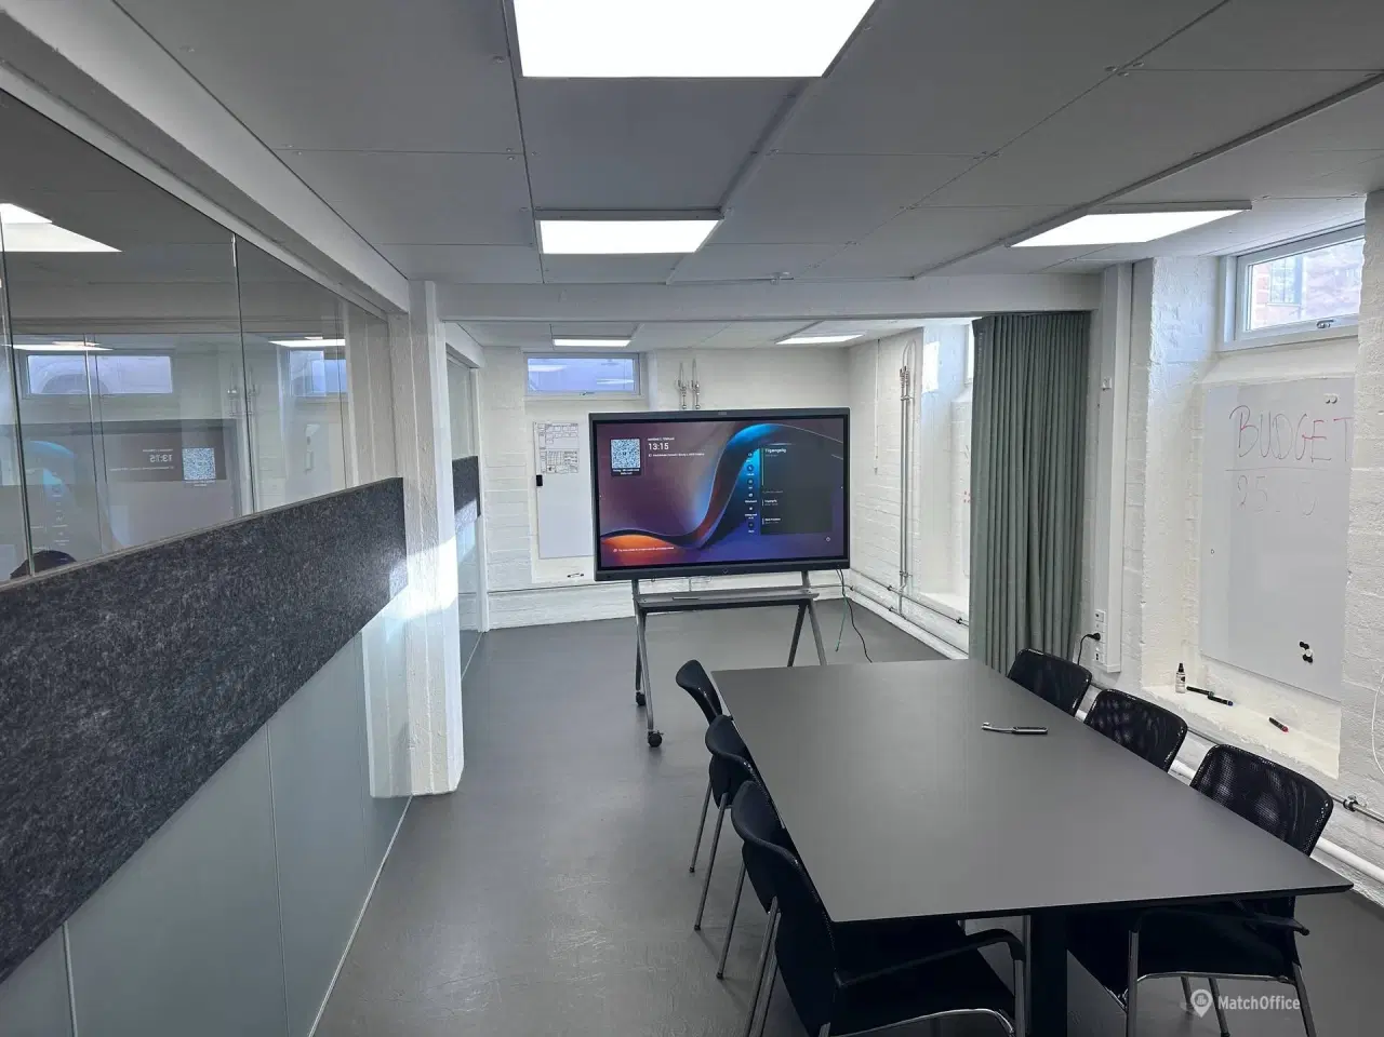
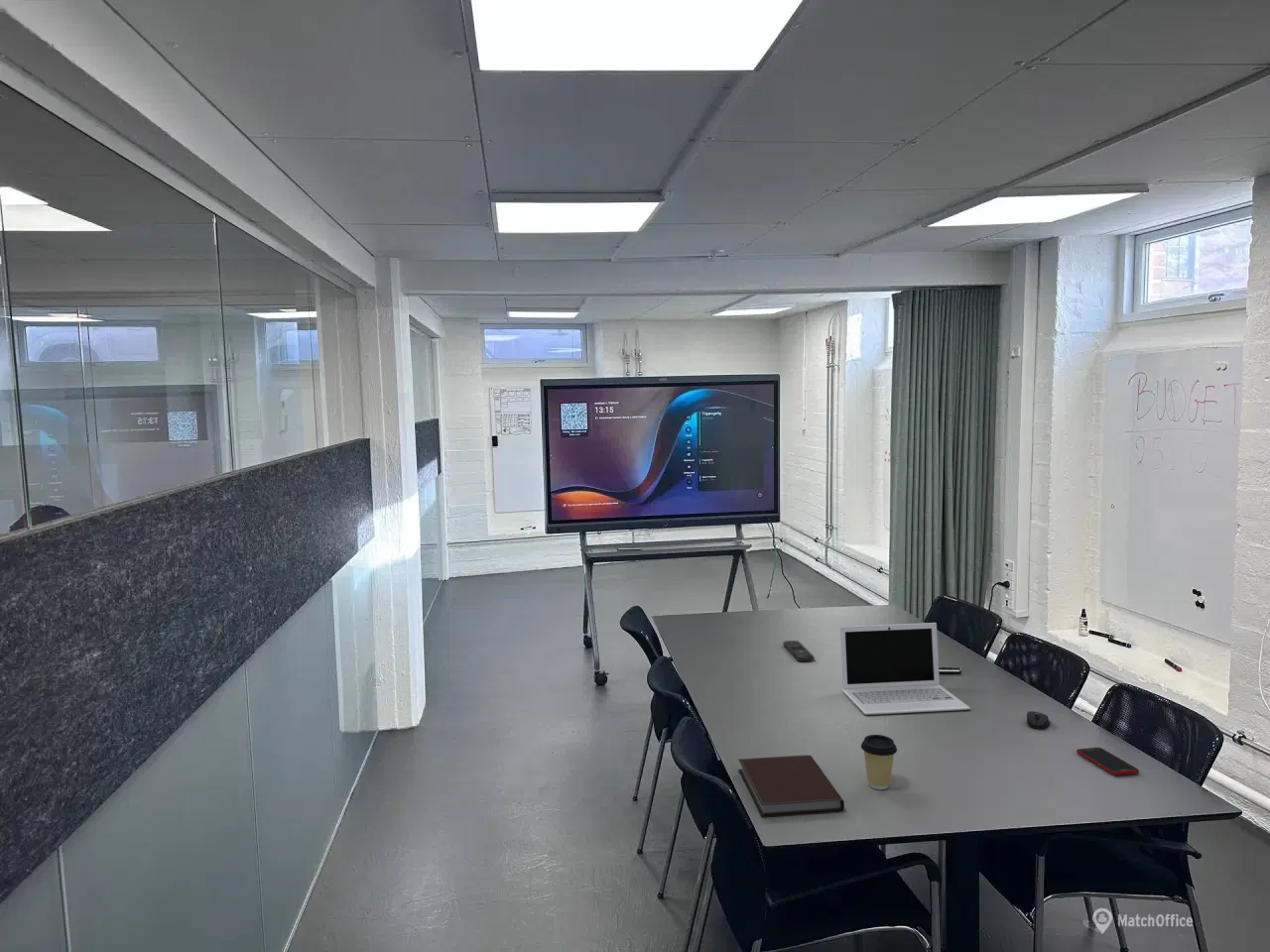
+ notebook [737,755,845,818]
+ mouse [1026,710,1051,730]
+ cell phone [1076,747,1140,776]
+ laptop [839,622,971,716]
+ coffee cup [860,734,898,790]
+ remote control [782,640,816,662]
